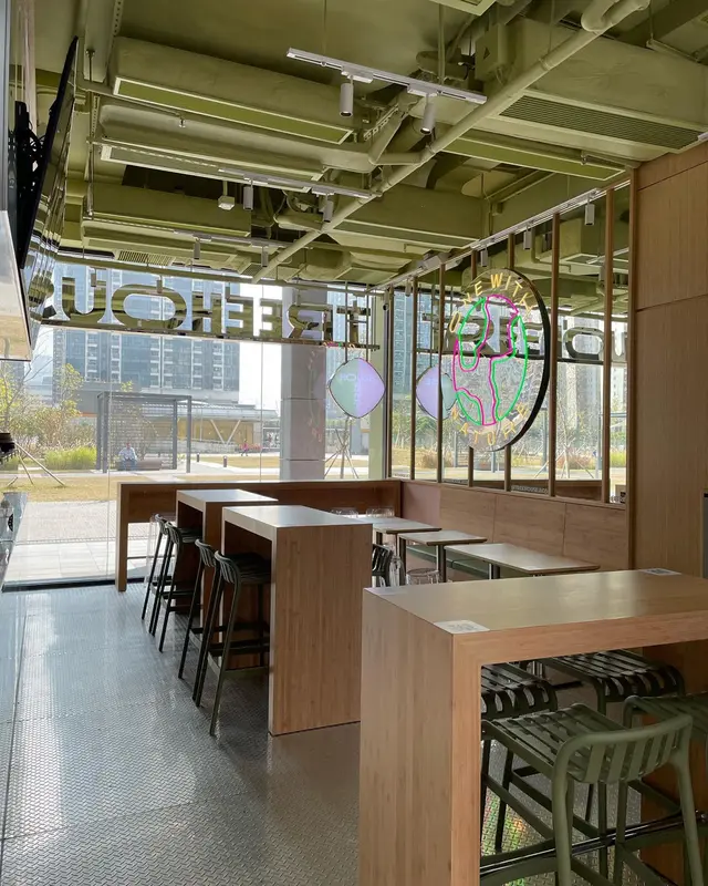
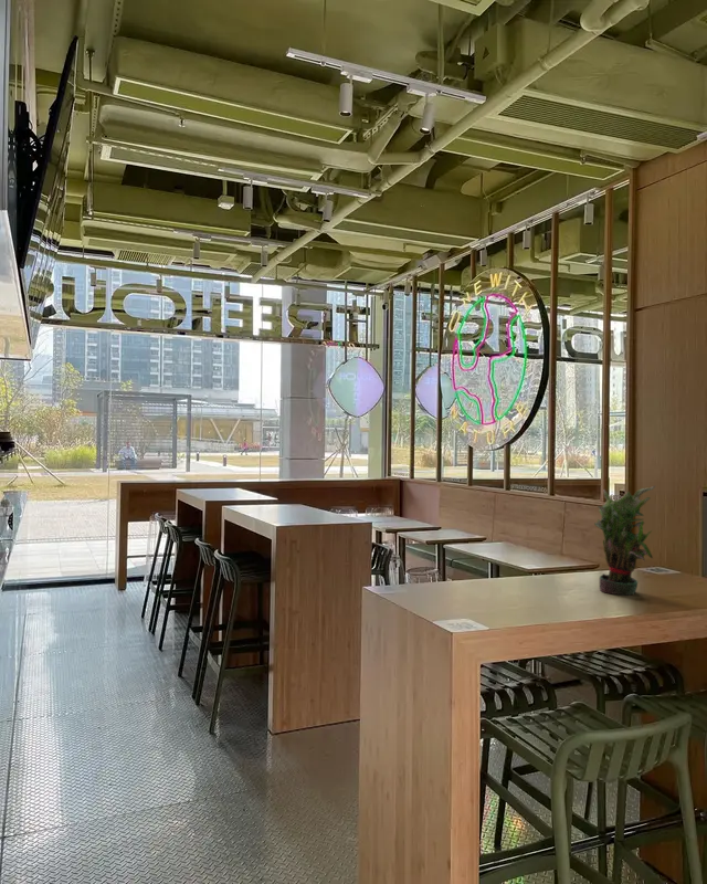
+ potted plant [593,485,656,596]
